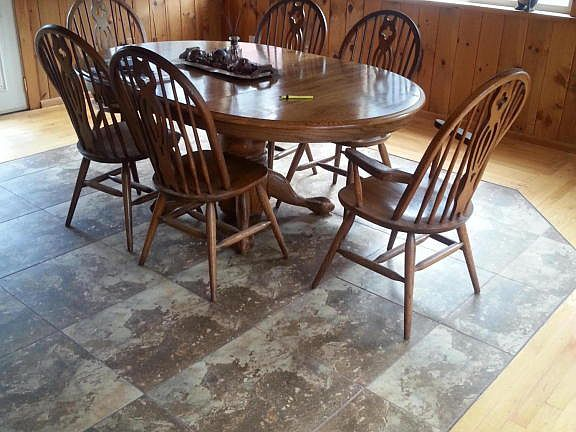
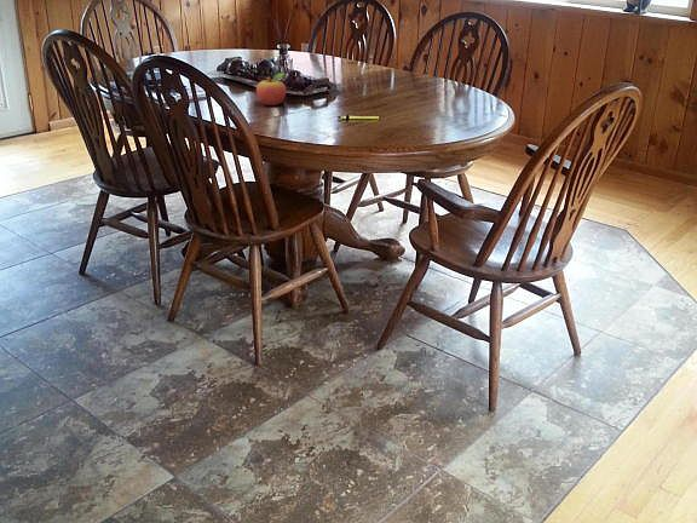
+ fruit [255,71,287,107]
